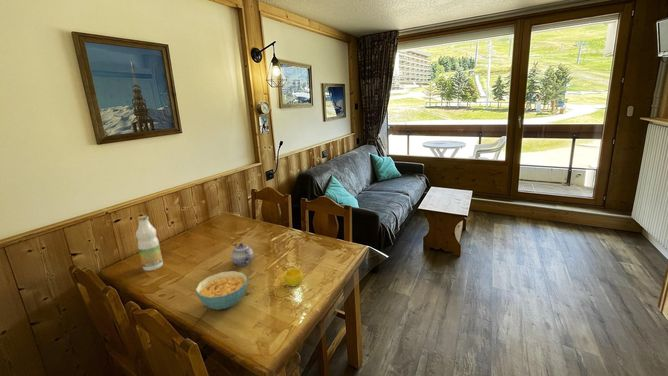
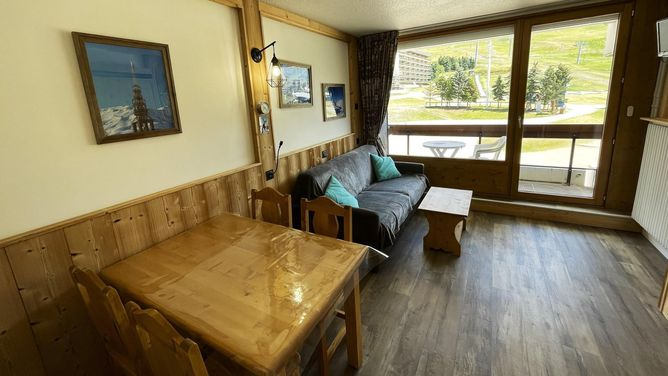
- teapot [230,242,254,267]
- bottle [135,214,164,272]
- cereal bowl [195,270,248,310]
- cup [279,267,304,287]
